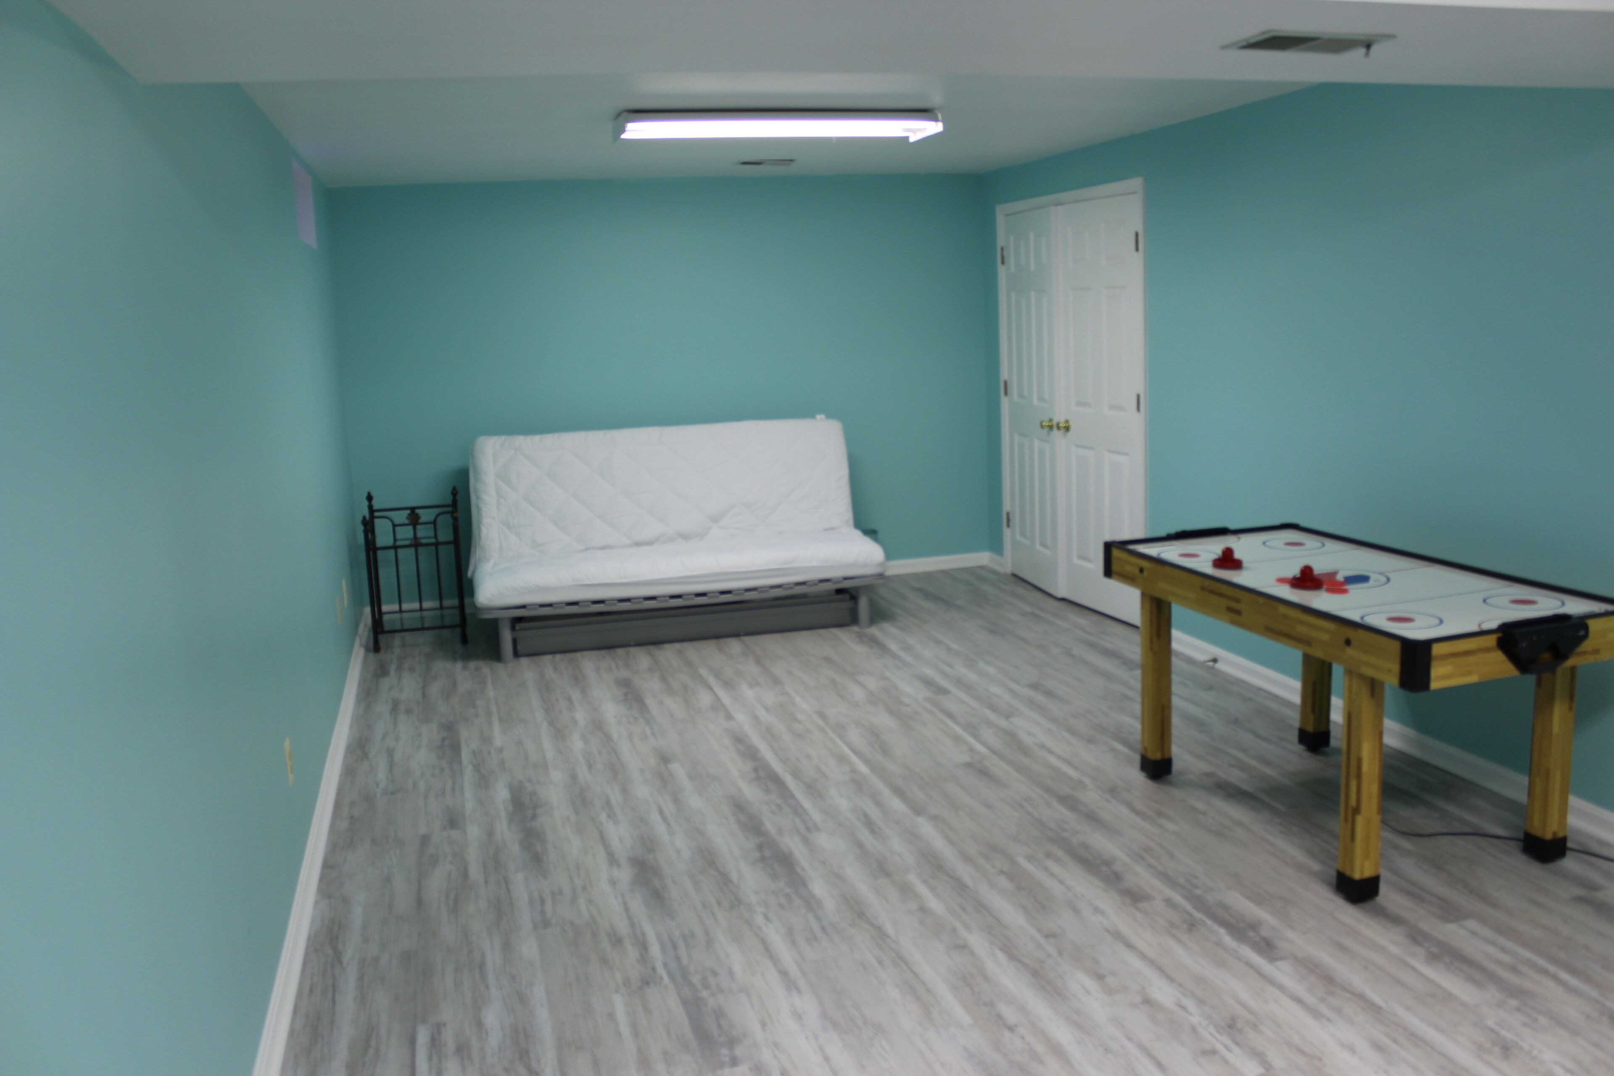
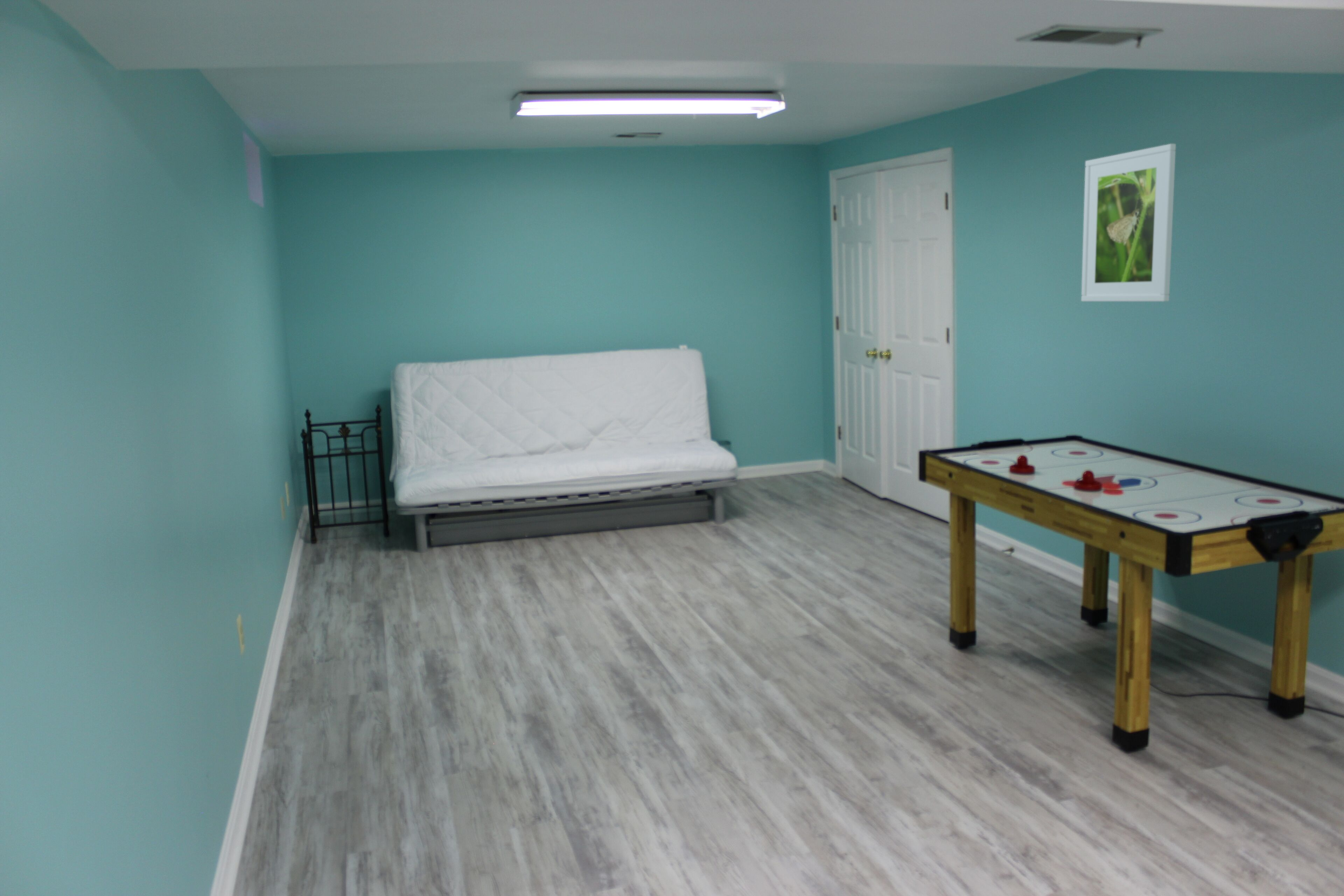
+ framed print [1081,143,1176,302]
